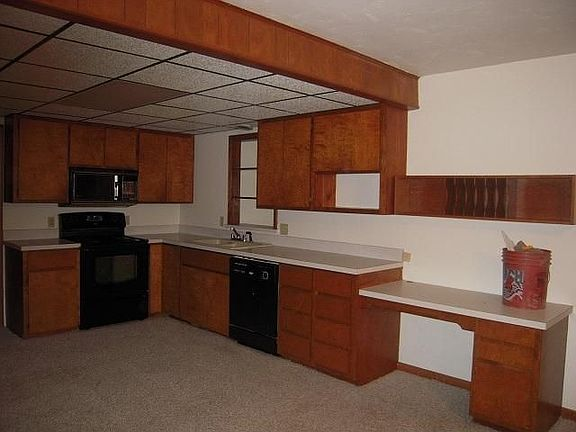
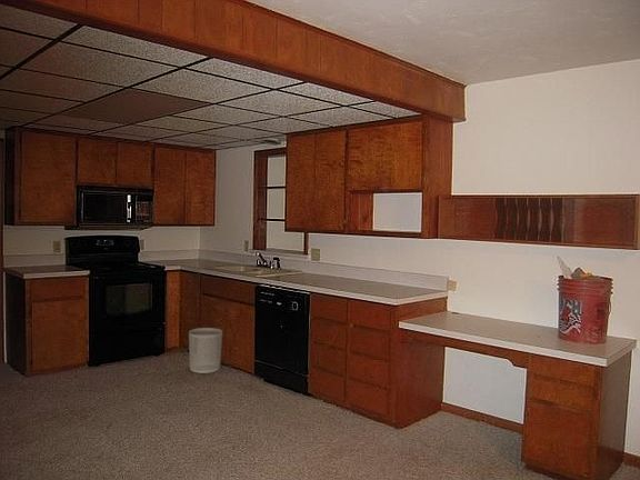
+ waste bin [188,327,223,374]
